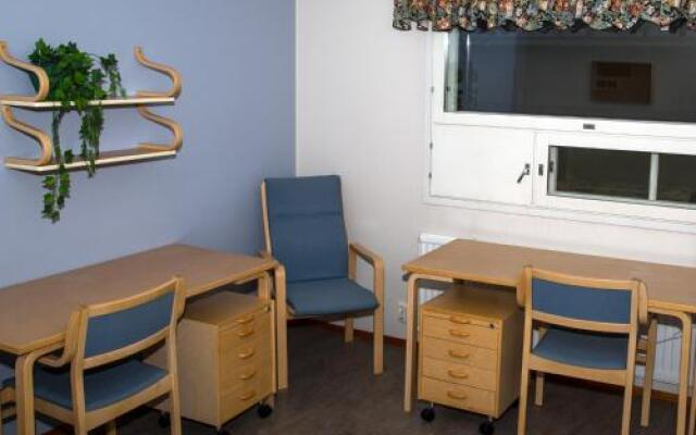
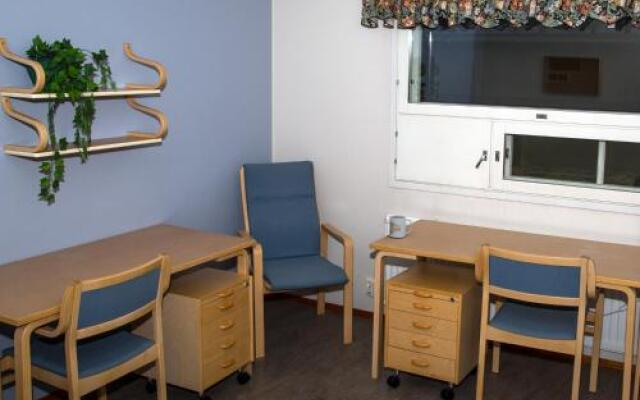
+ mug [388,214,413,239]
